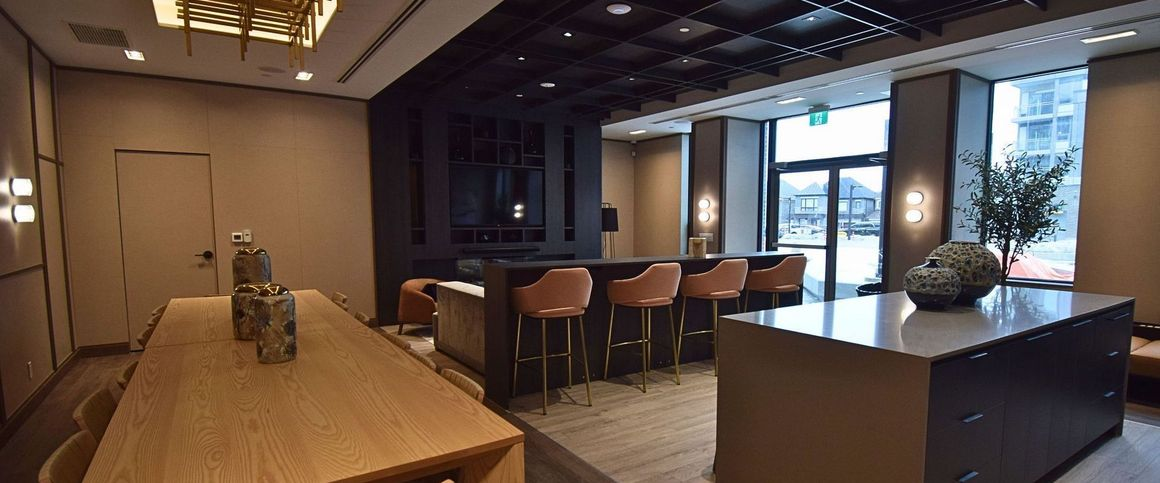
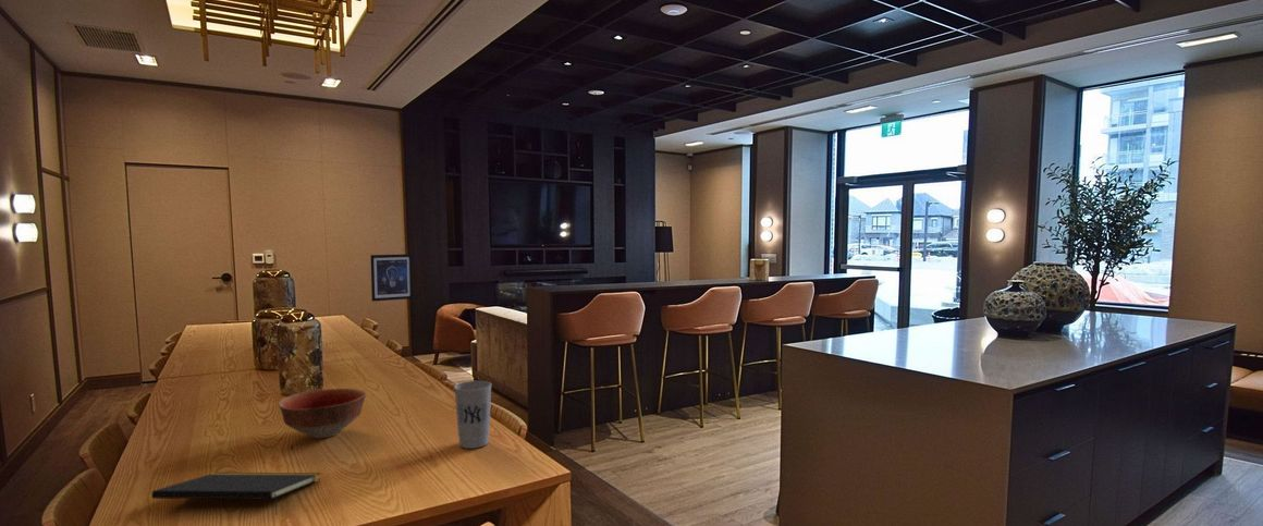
+ cup [453,380,492,450]
+ notepad [150,472,321,516]
+ wall art [369,253,414,303]
+ bowl [278,388,368,440]
